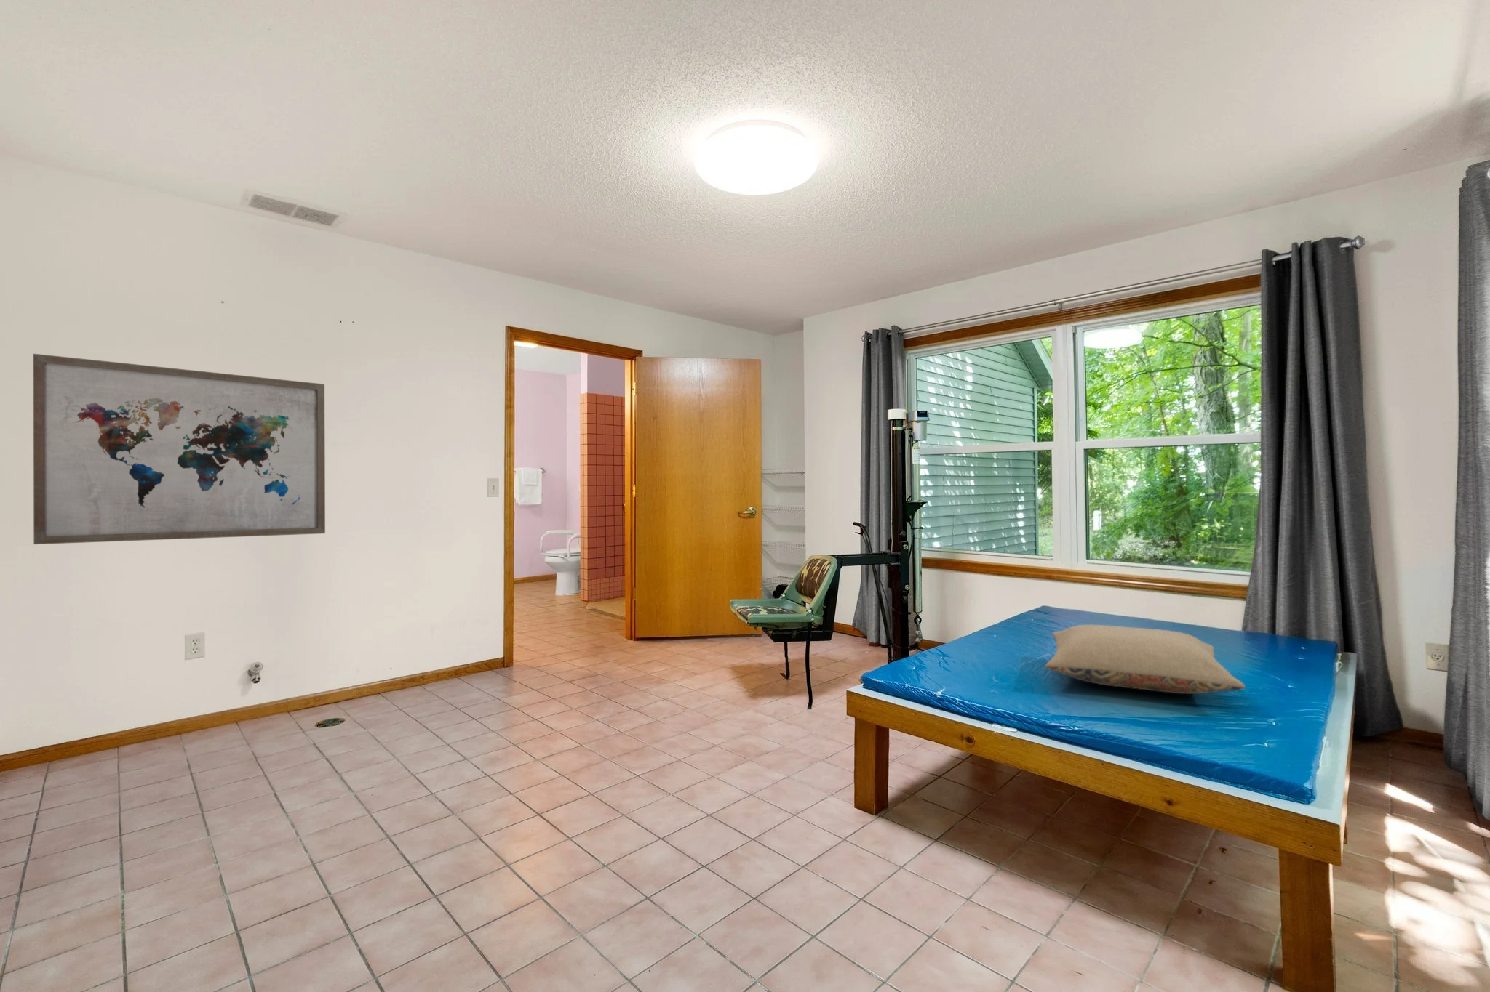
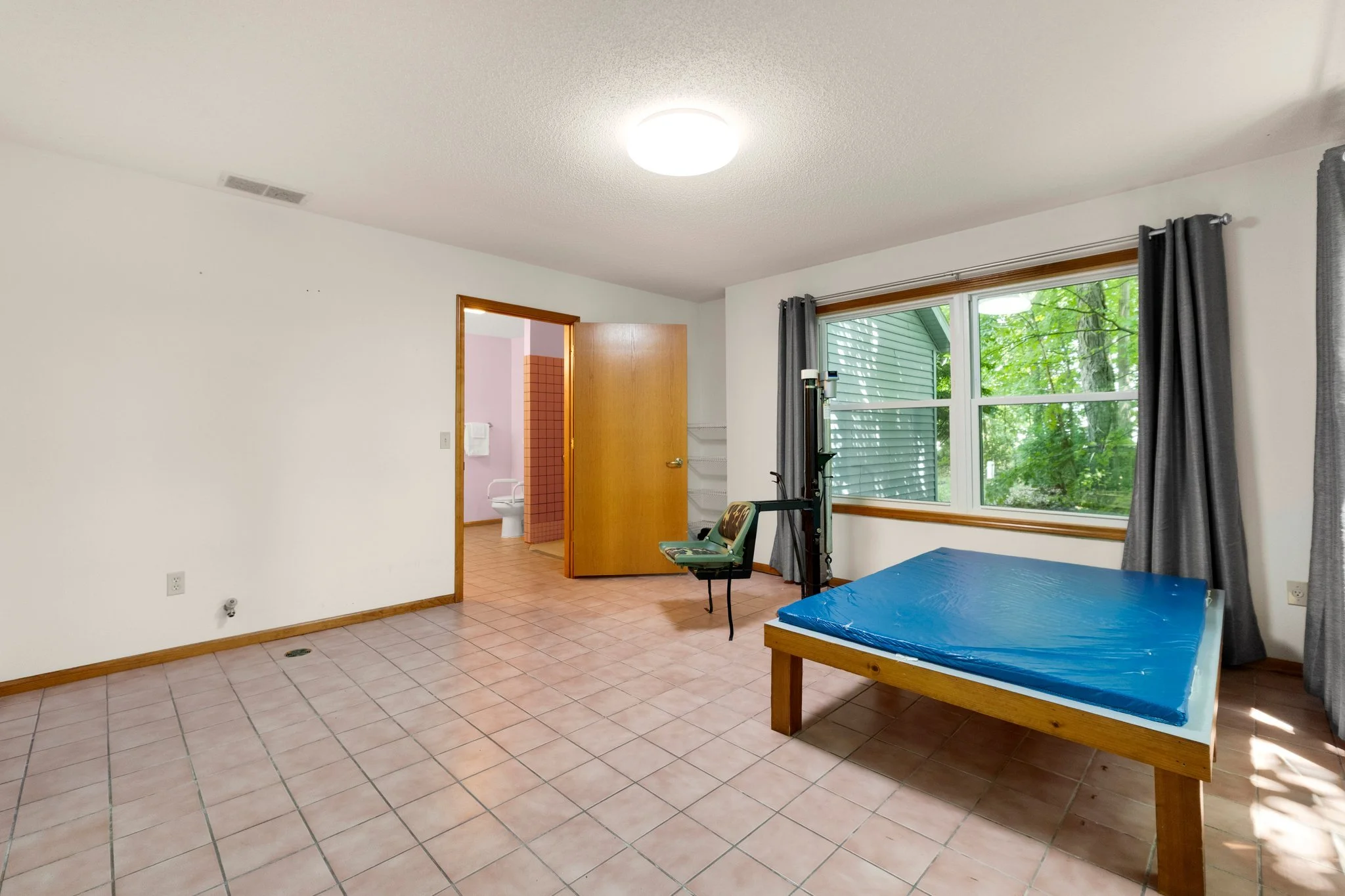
- wall art [33,353,326,545]
- pillow [1045,624,1246,695]
